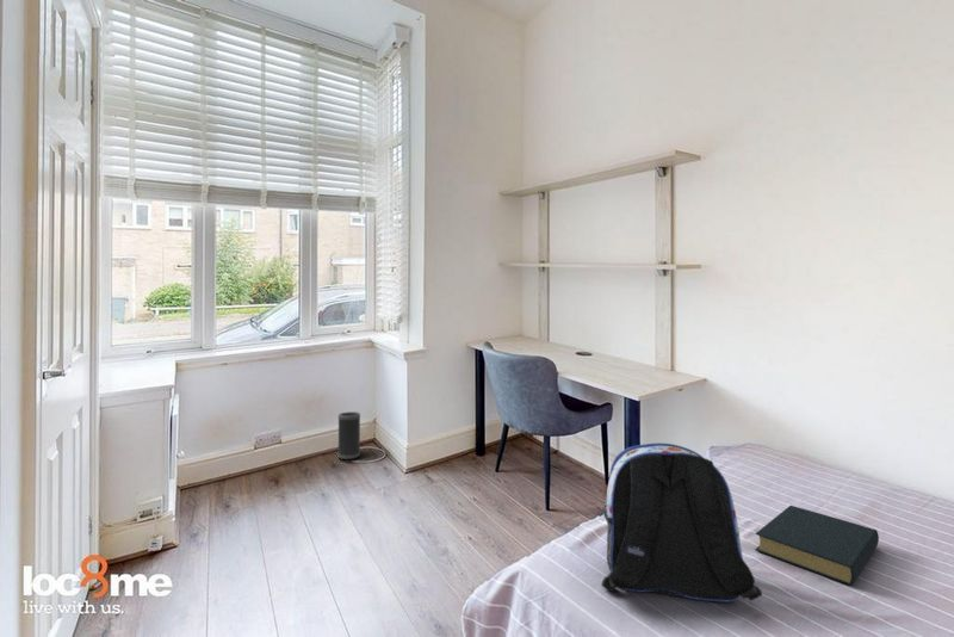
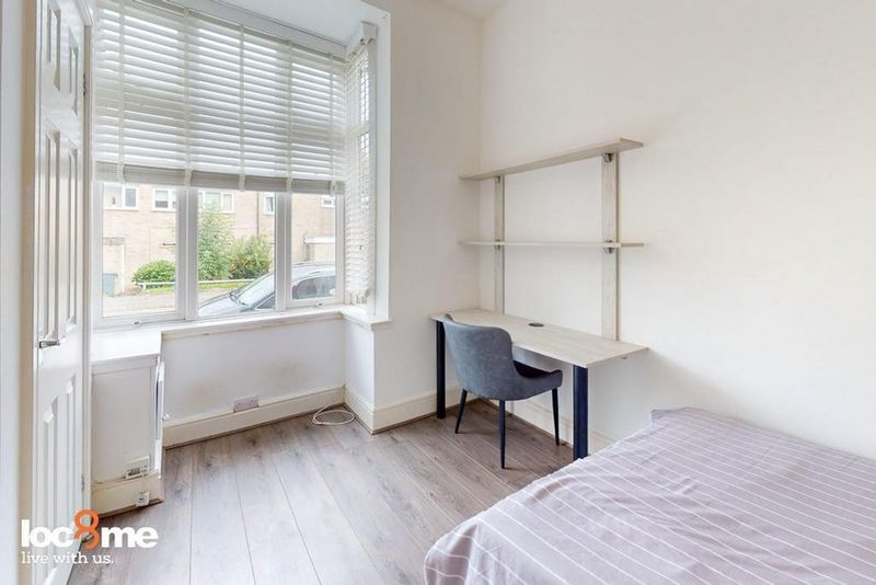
- speaker [337,410,361,460]
- hardback book [754,505,880,587]
- backpack [601,443,763,604]
